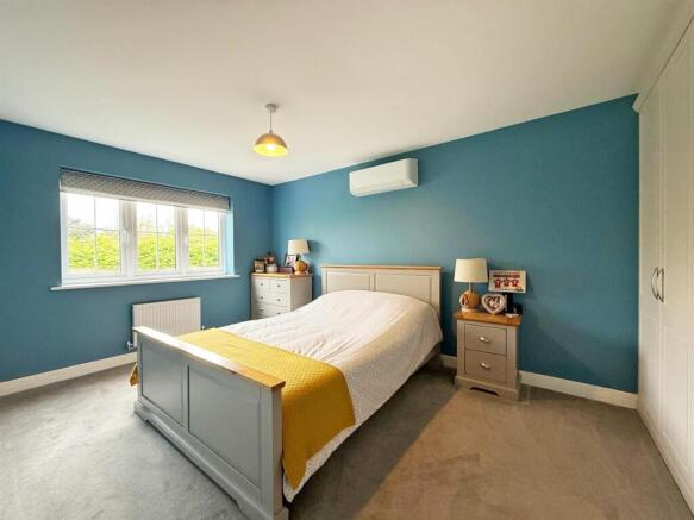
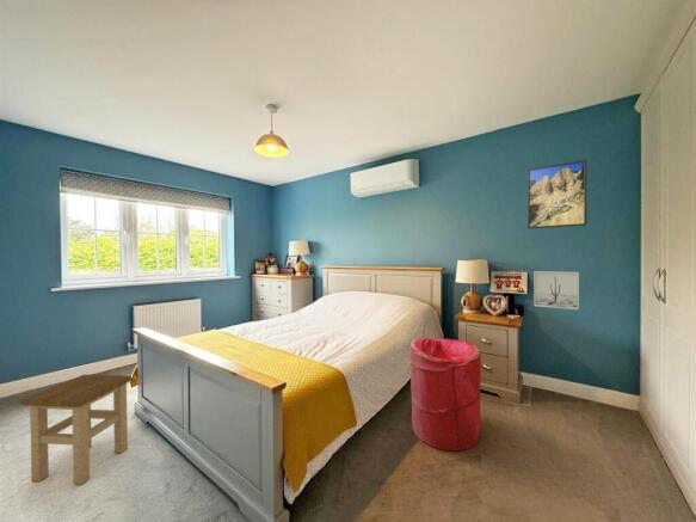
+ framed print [526,159,587,231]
+ laundry hamper [408,337,482,453]
+ wall art [532,270,580,311]
+ stool [20,374,133,485]
